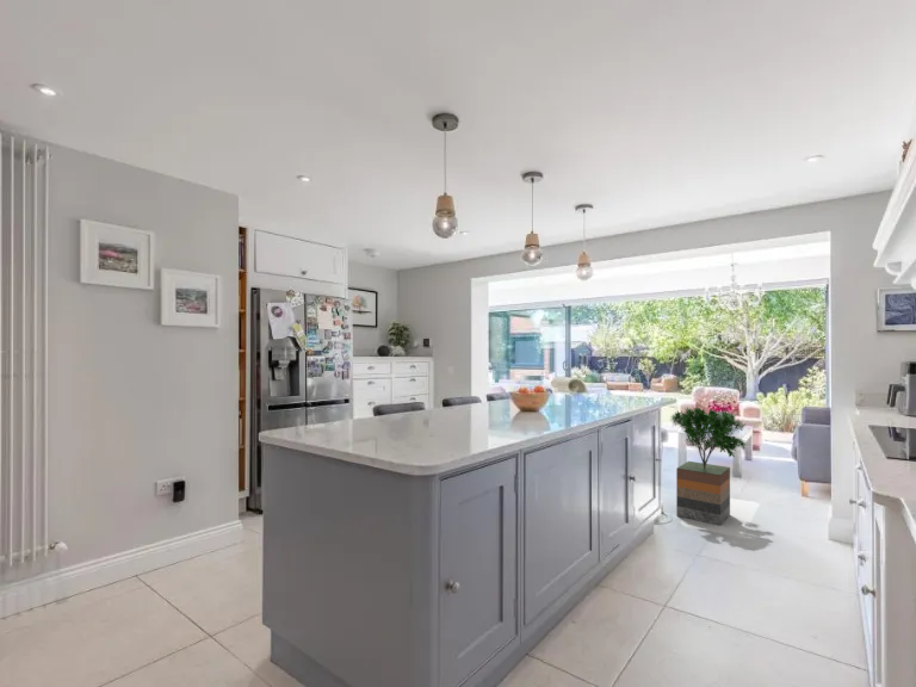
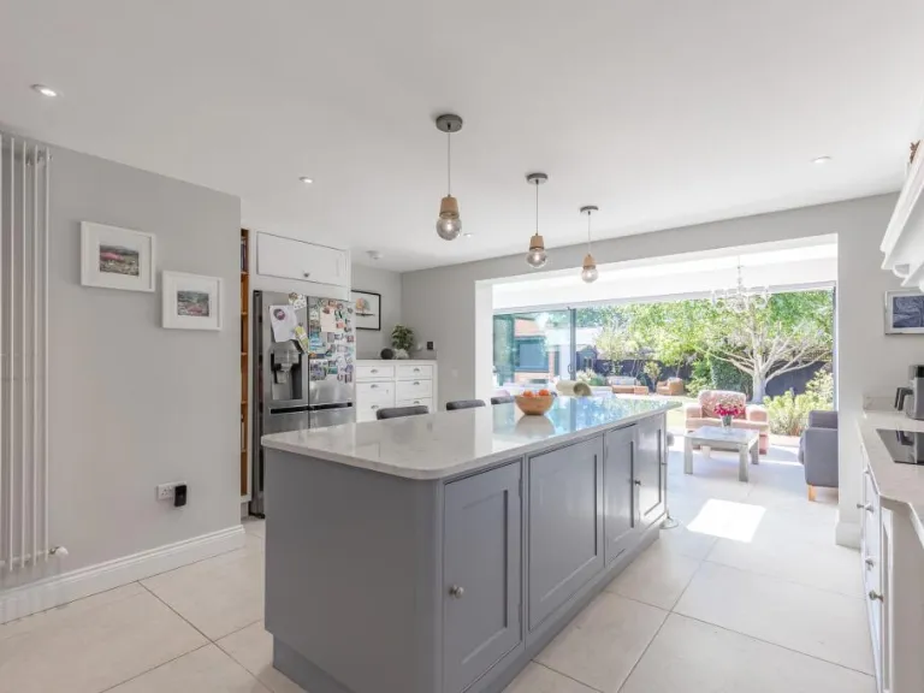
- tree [669,407,749,526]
